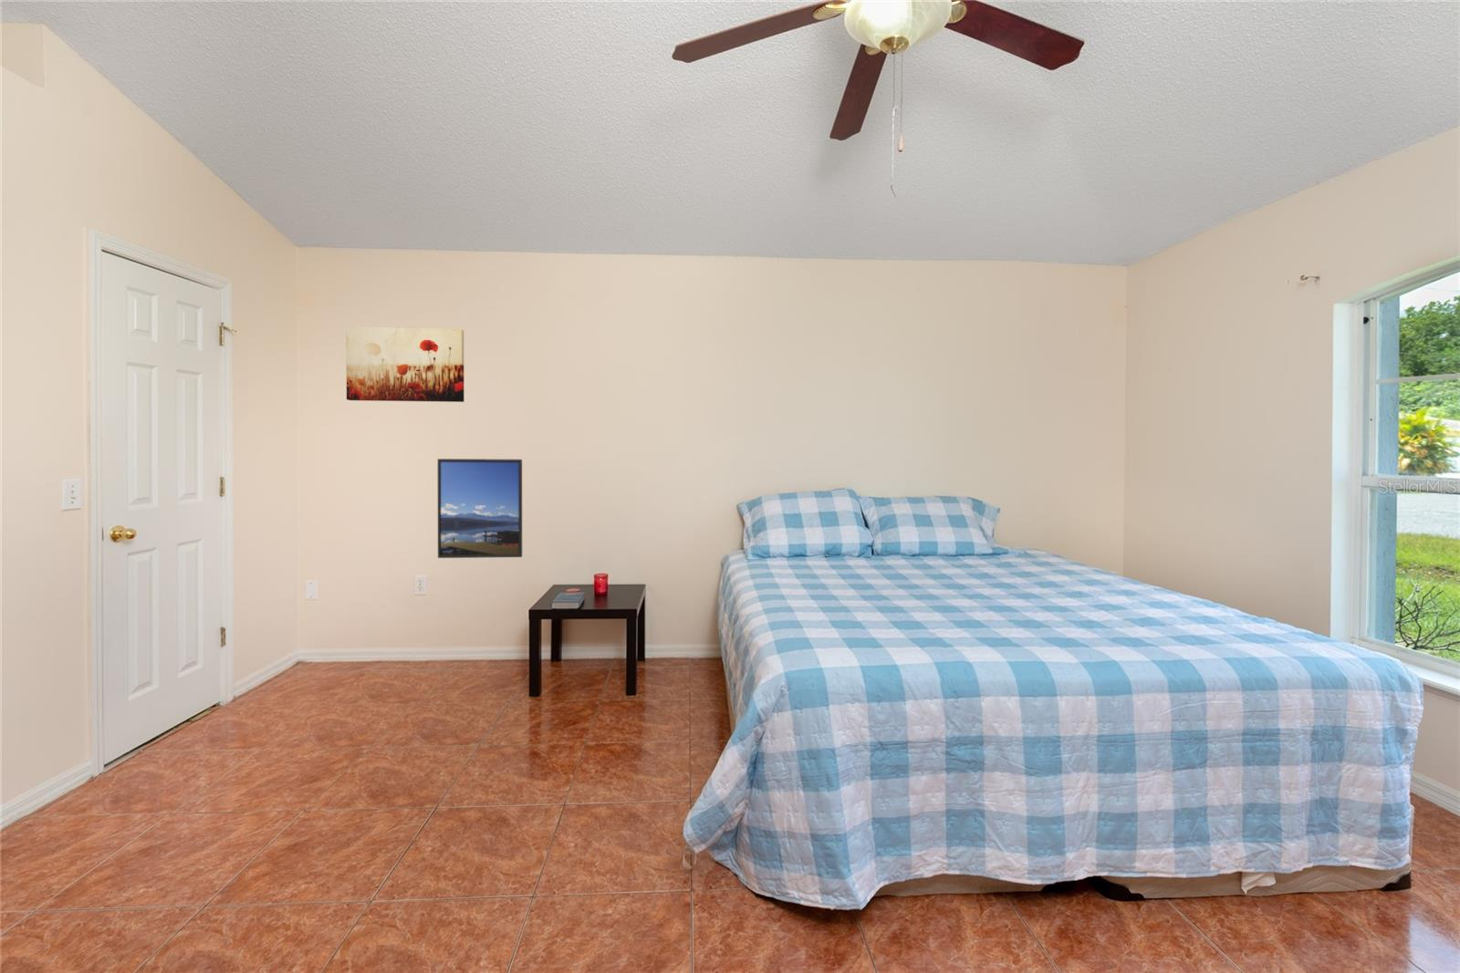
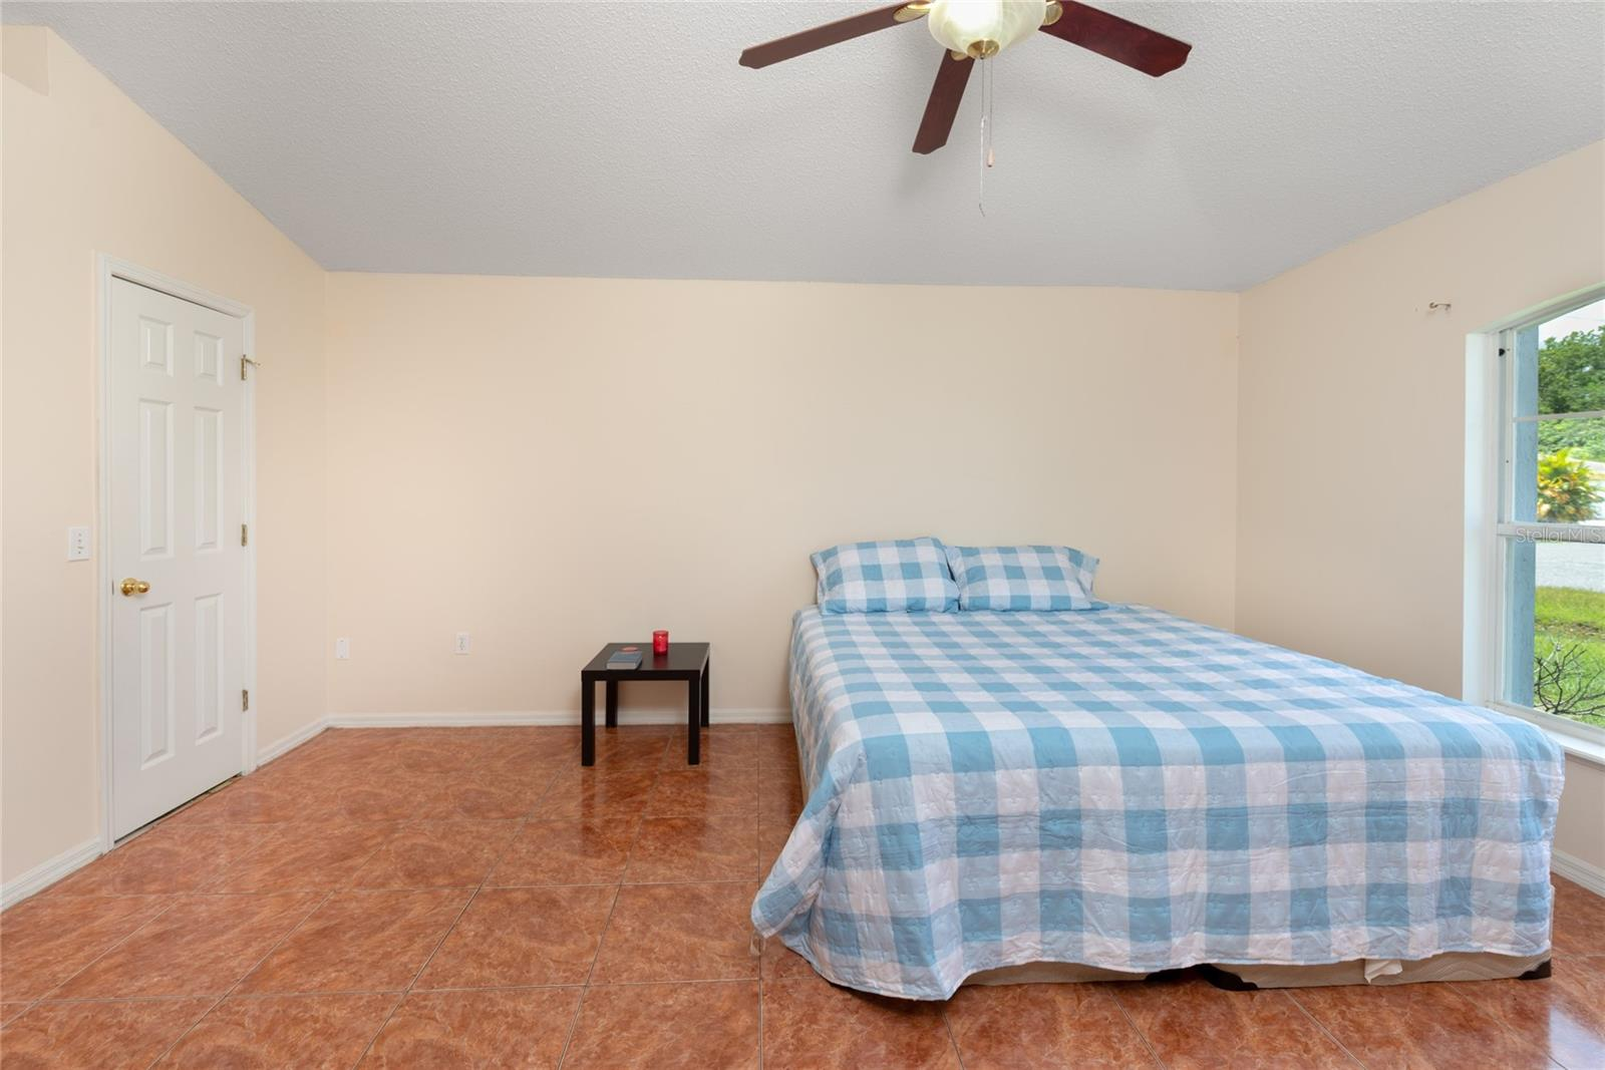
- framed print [437,458,523,559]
- wall art [345,326,465,403]
